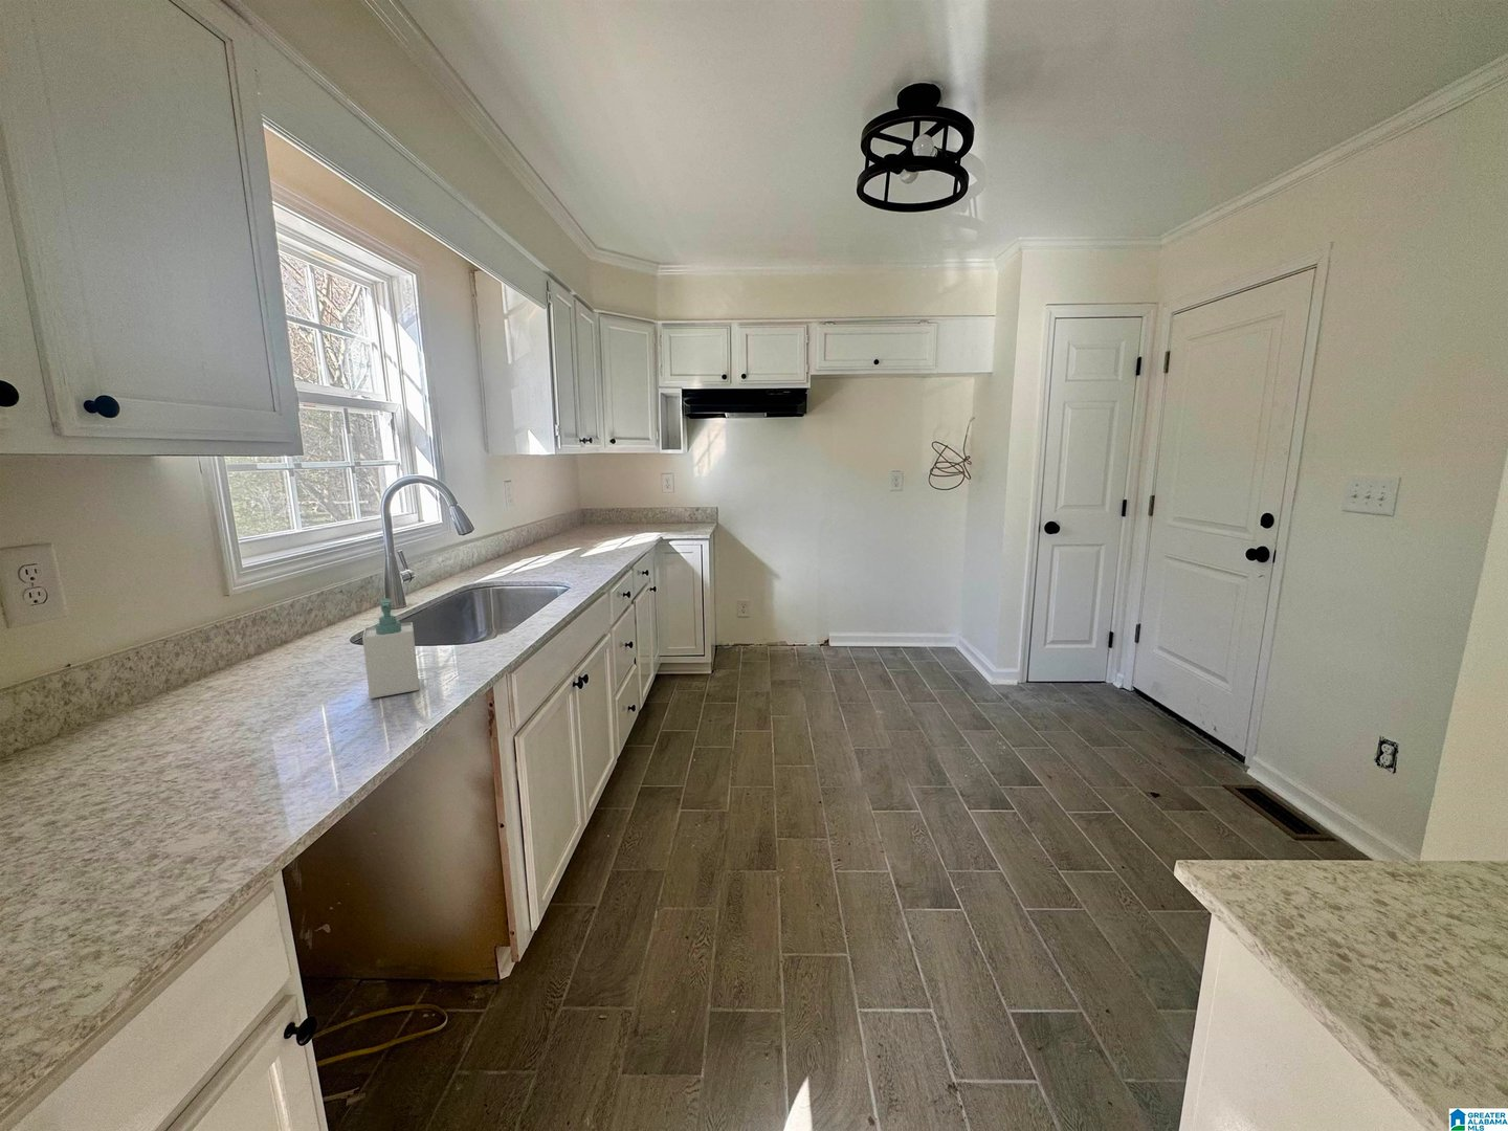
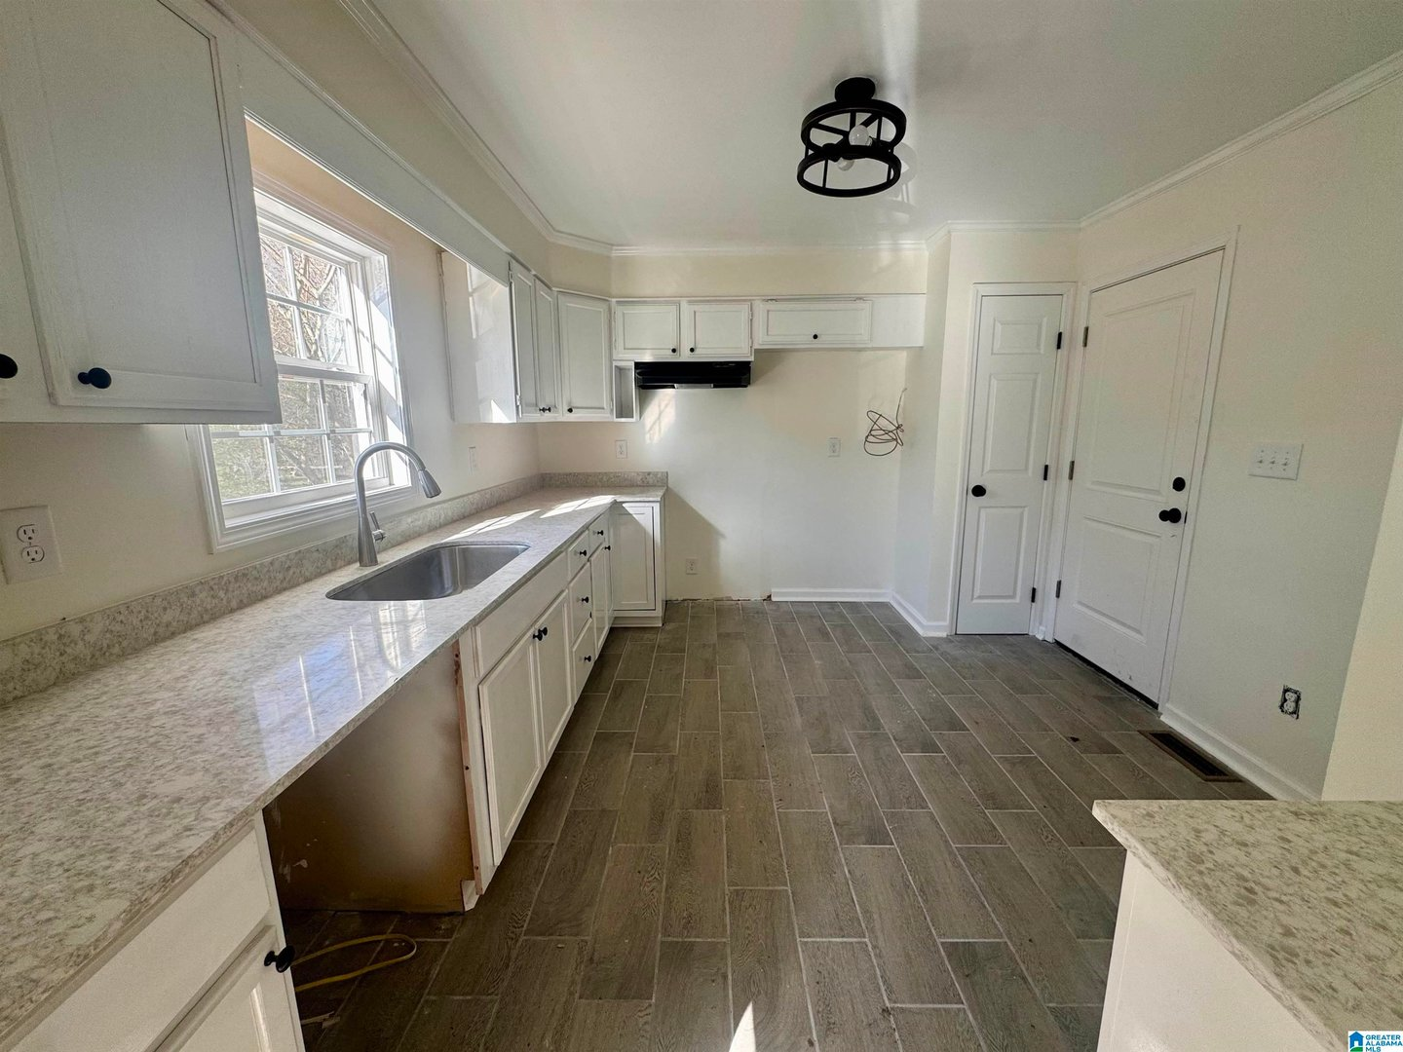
- soap bottle [361,596,420,700]
